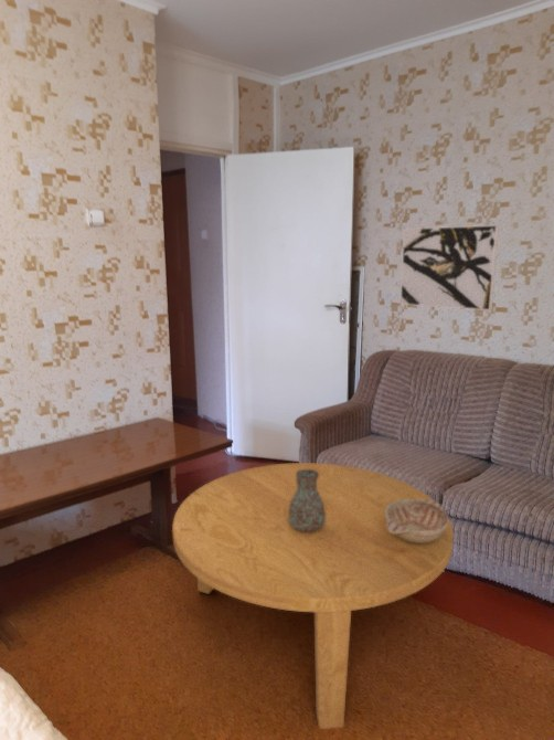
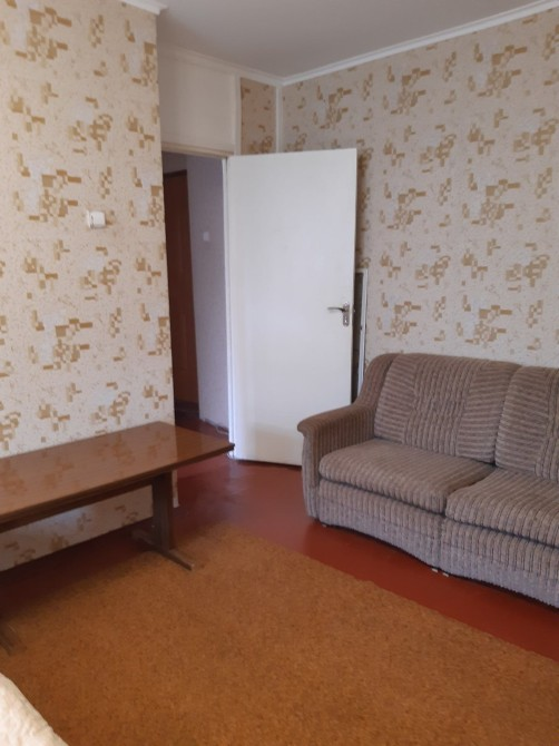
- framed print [399,224,500,311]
- decorative vase [288,469,326,532]
- decorative bowl [385,499,450,543]
- coffee table [171,462,455,730]
